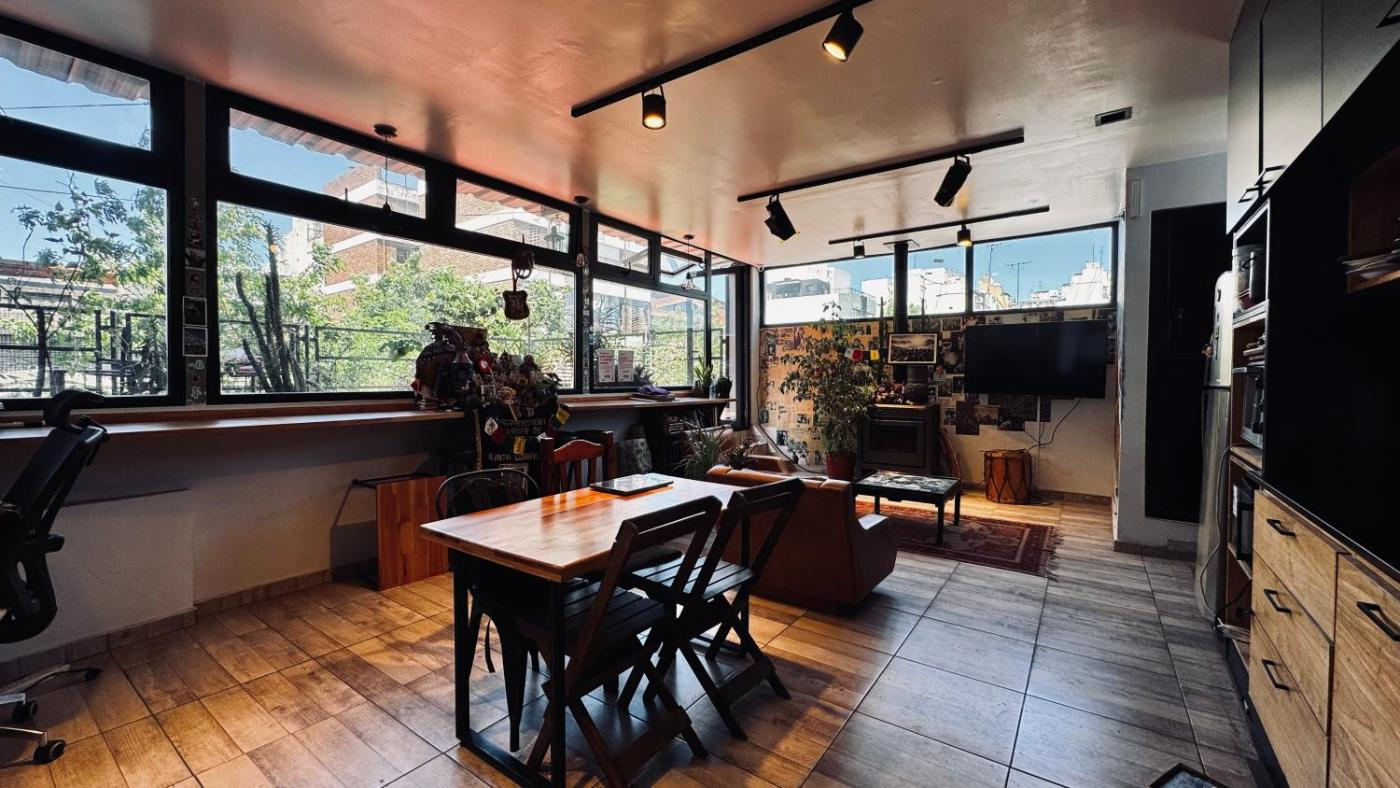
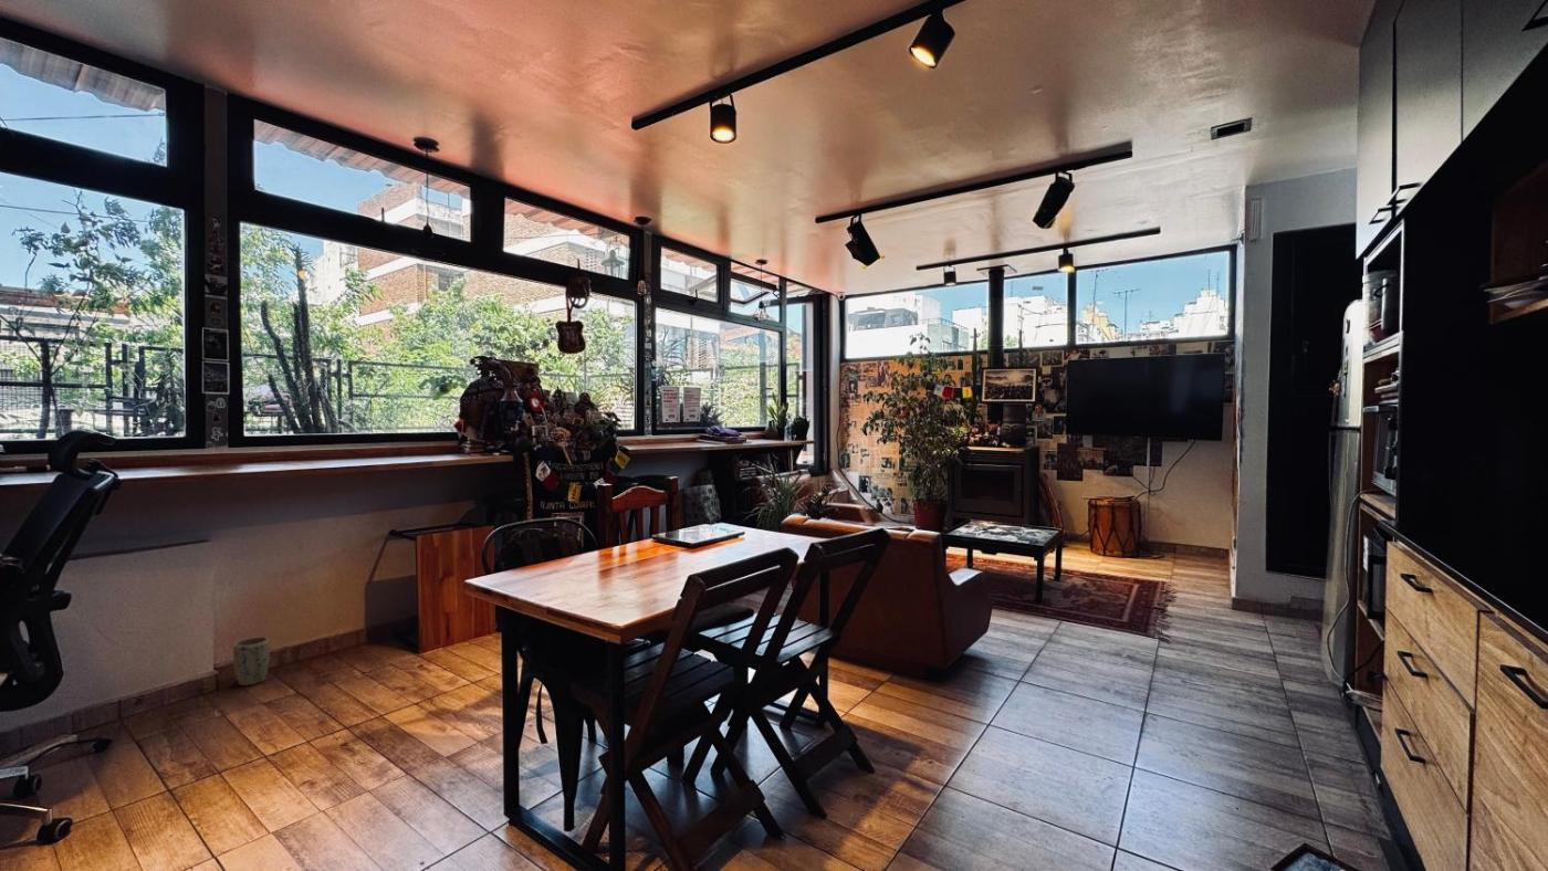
+ plant pot [232,636,271,686]
